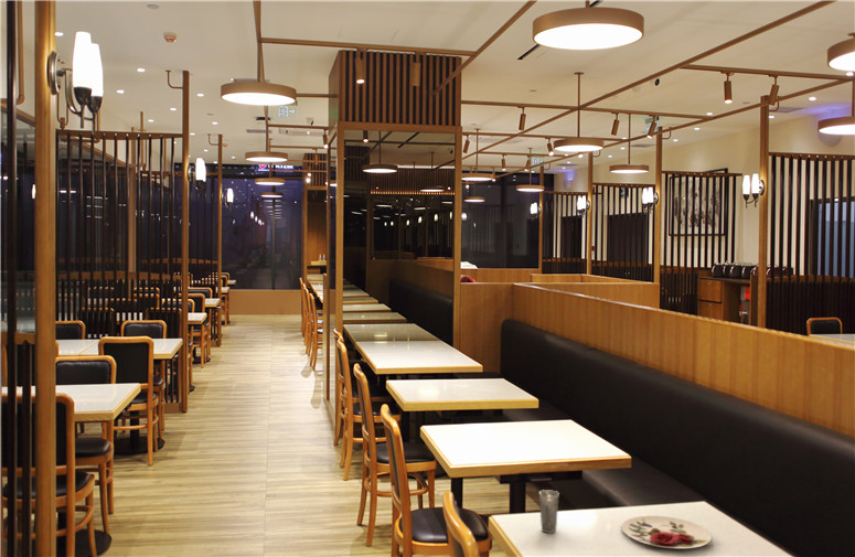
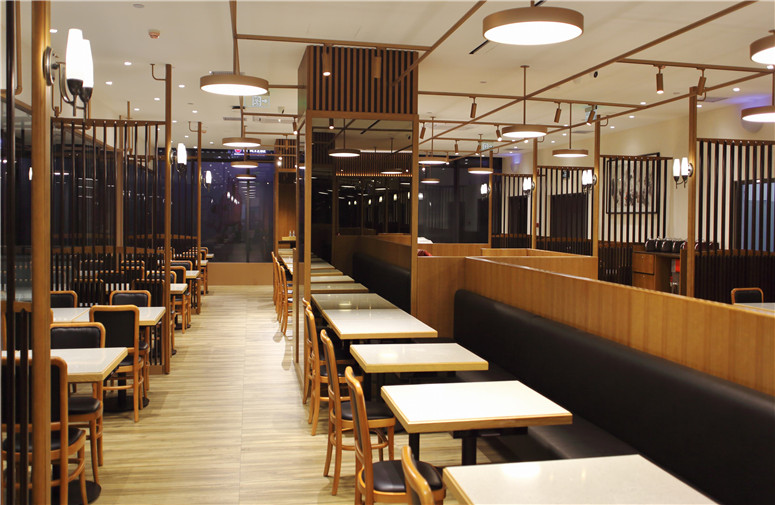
- plate [620,515,713,549]
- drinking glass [538,489,560,534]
